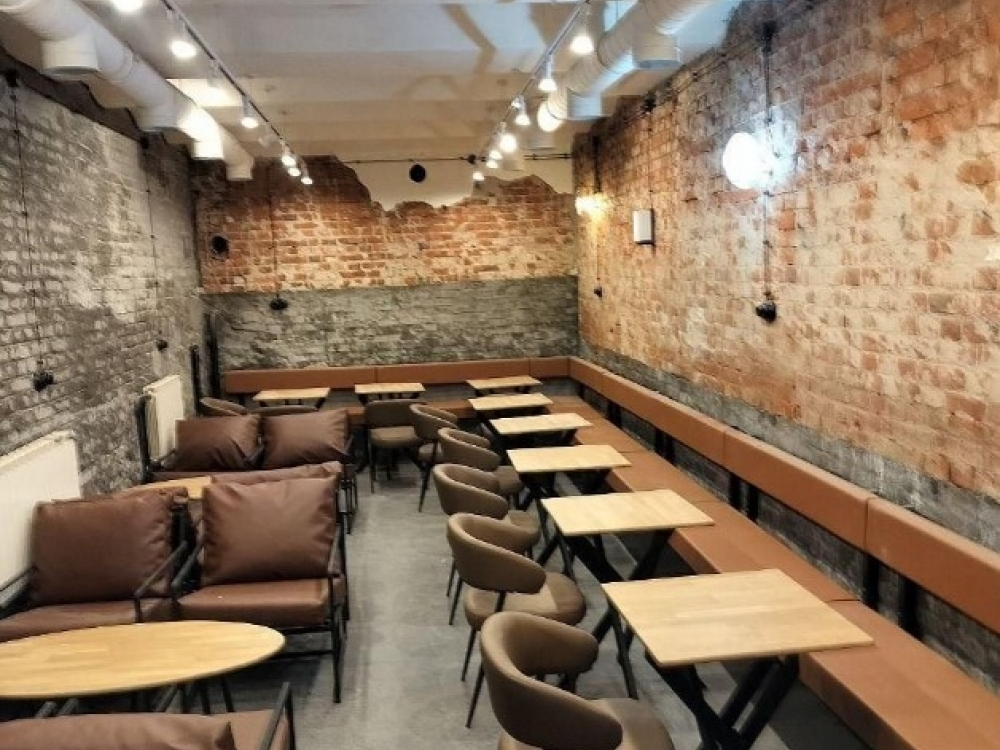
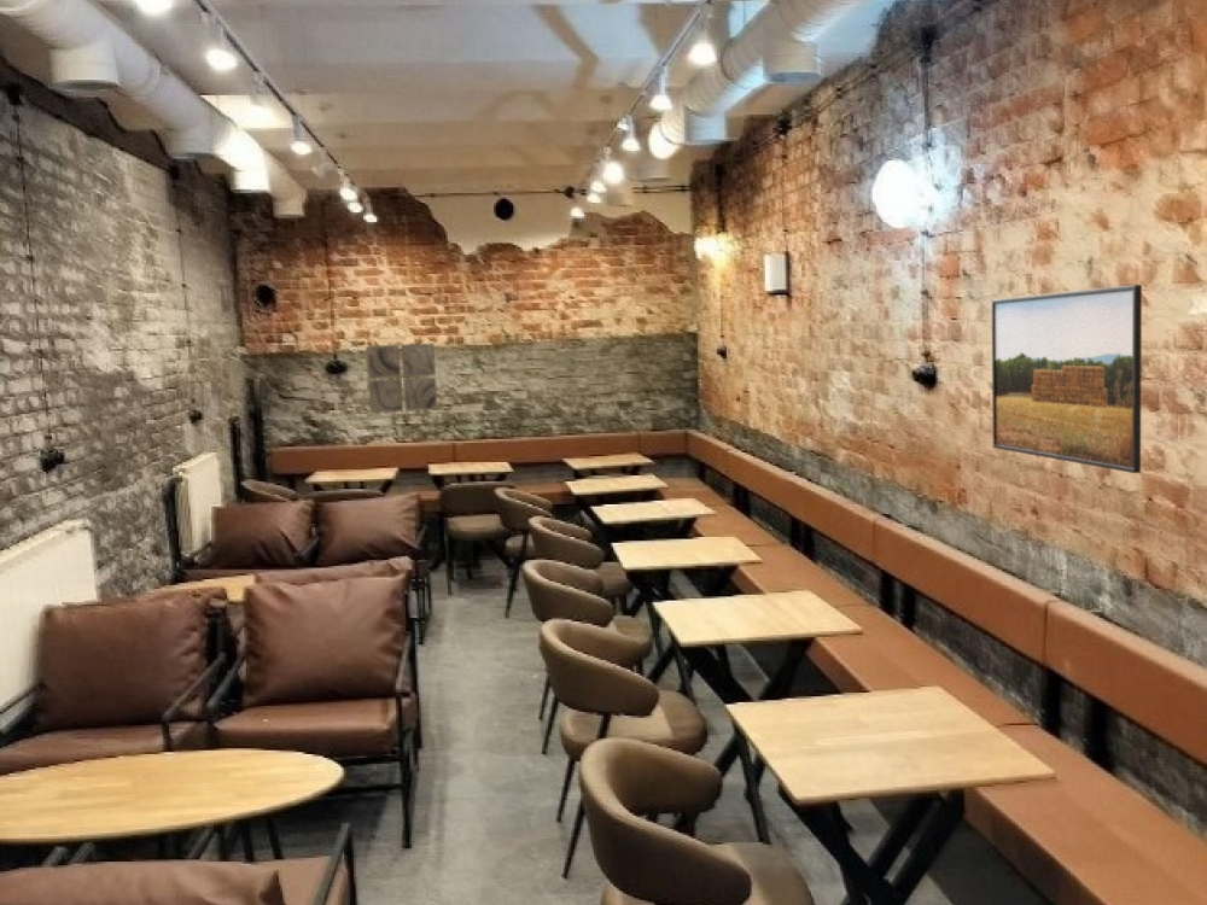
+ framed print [991,284,1143,474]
+ wall art [365,341,439,414]
